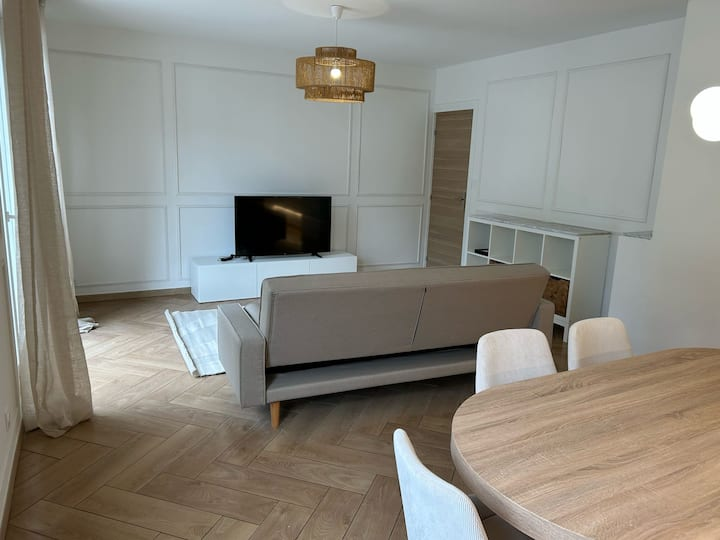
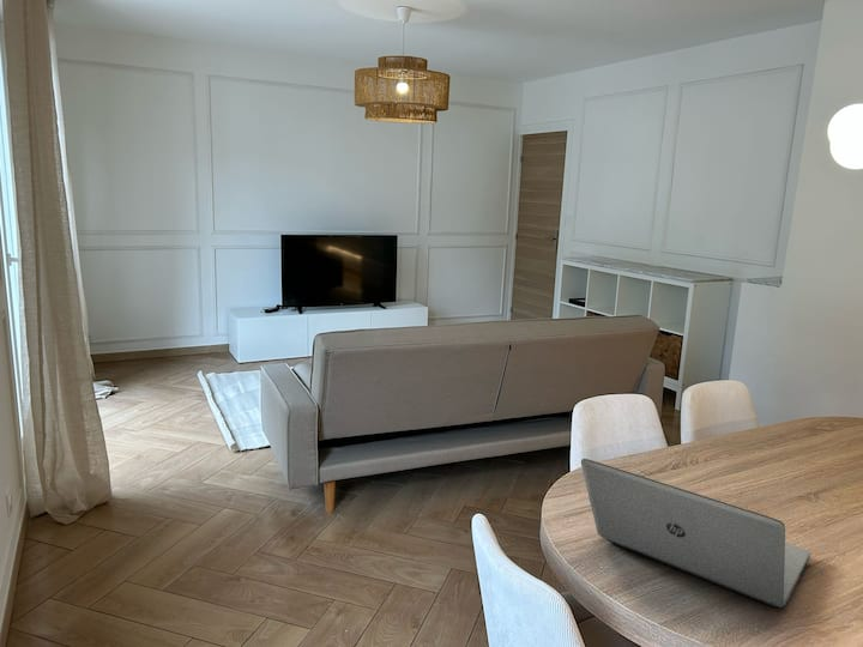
+ laptop [580,458,811,609]
